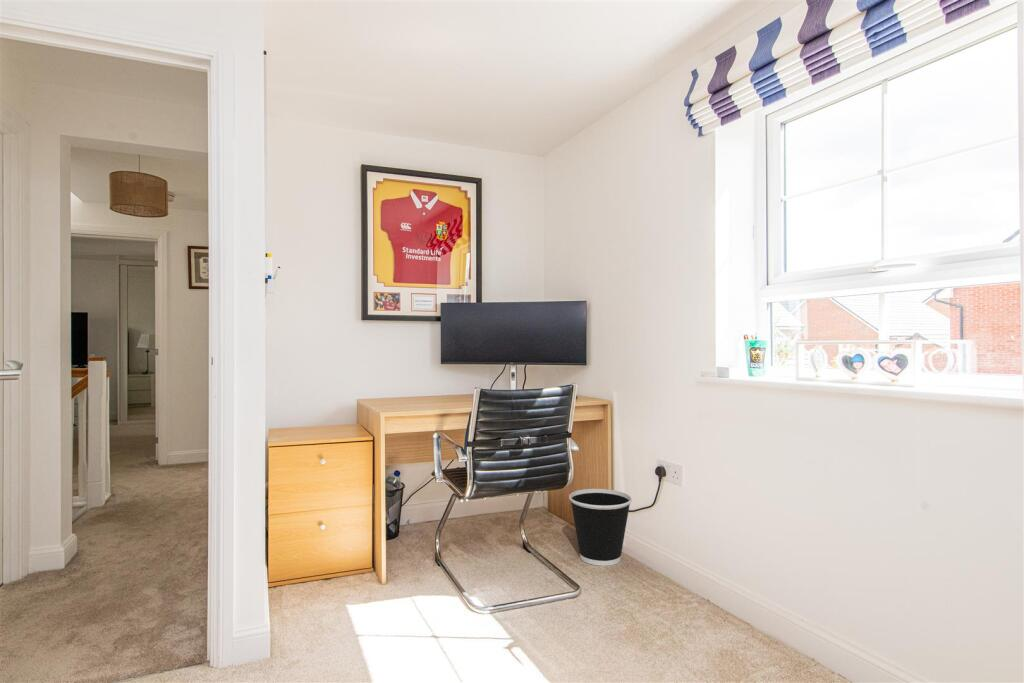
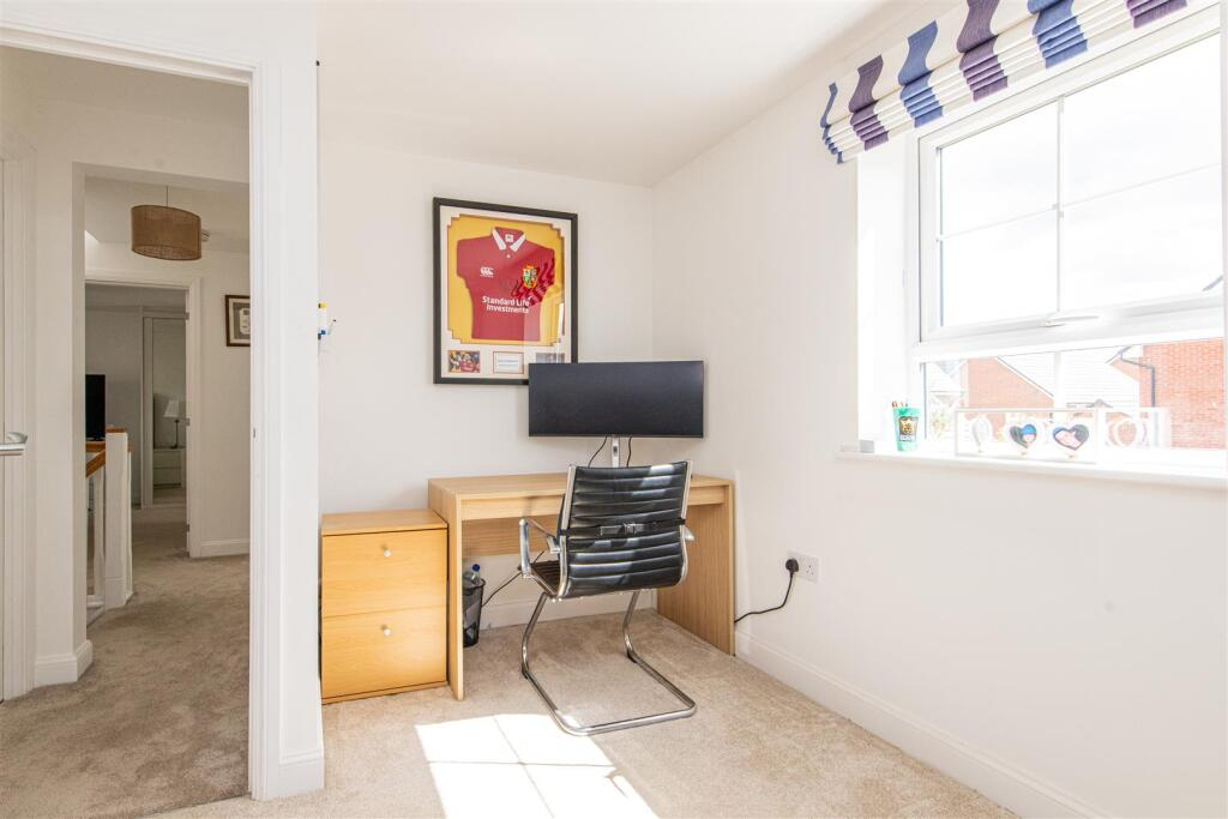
- wastebasket [568,488,633,567]
